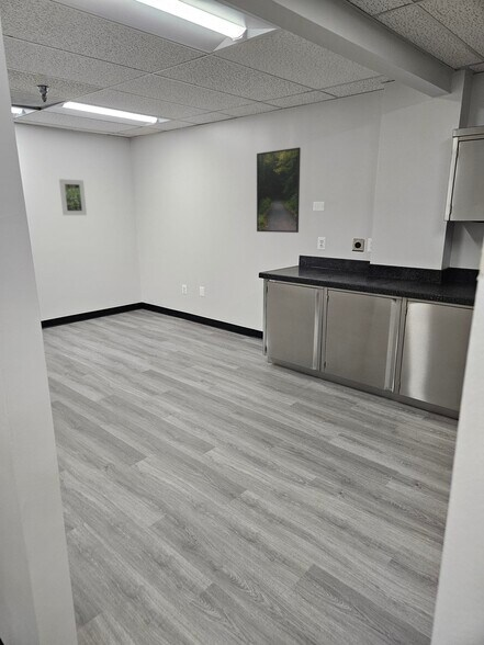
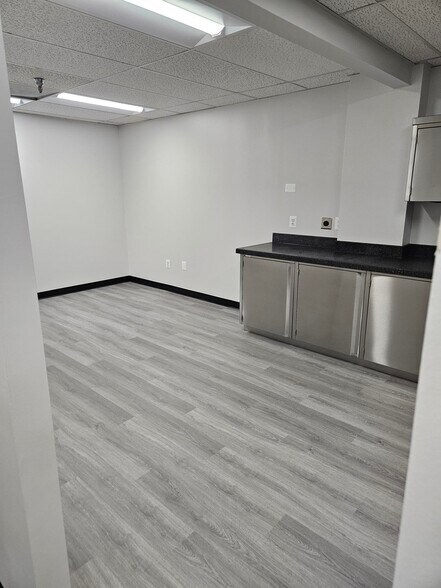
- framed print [256,146,302,234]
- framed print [58,178,88,216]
